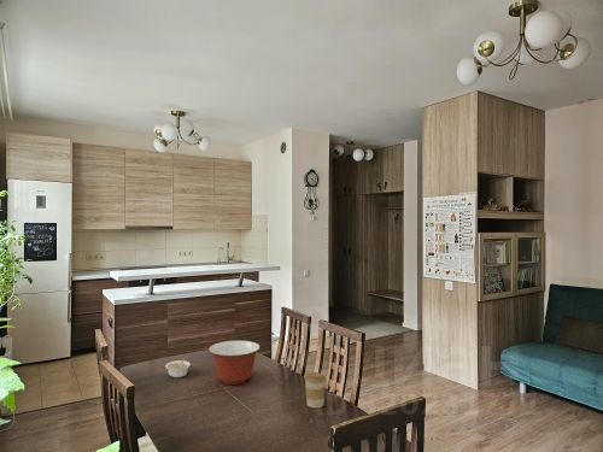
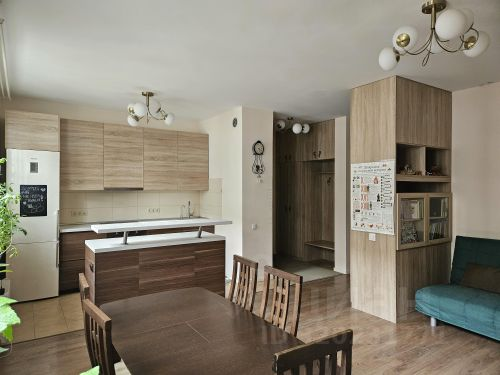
- legume [164,356,192,378]
- mixing bowl [207,340,260,386]
- coffee cup [303,371,328,409]
